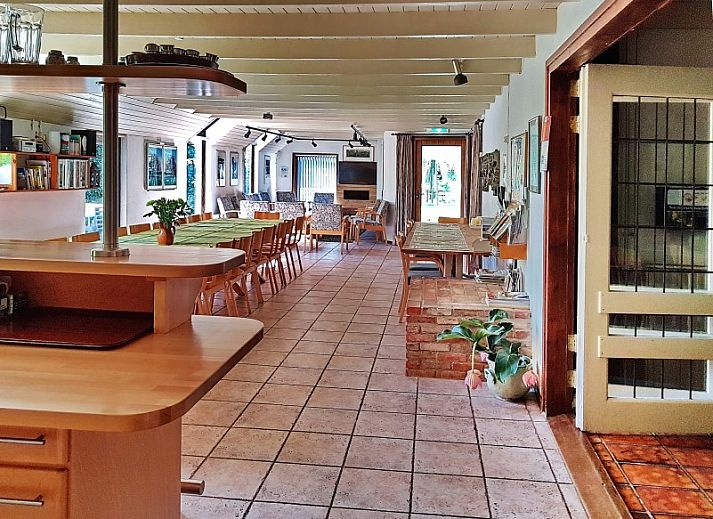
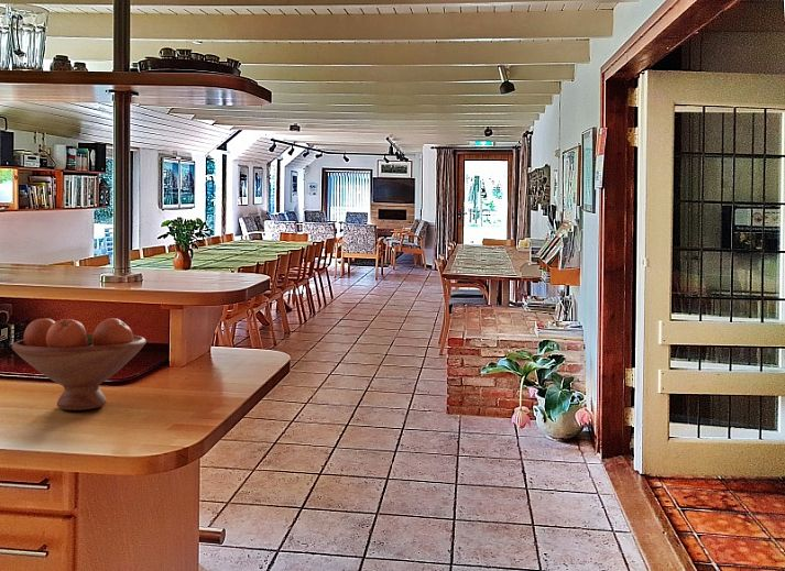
+ fruit bowl [11,317,148,411]
